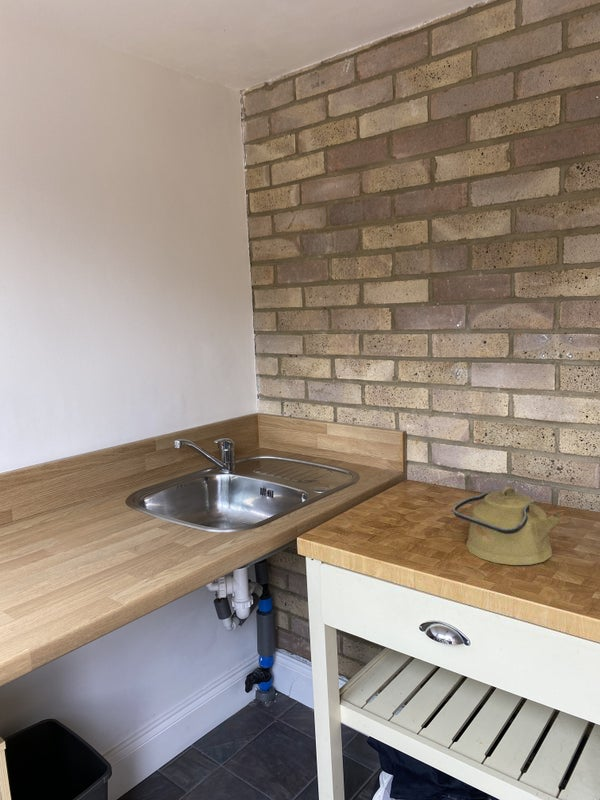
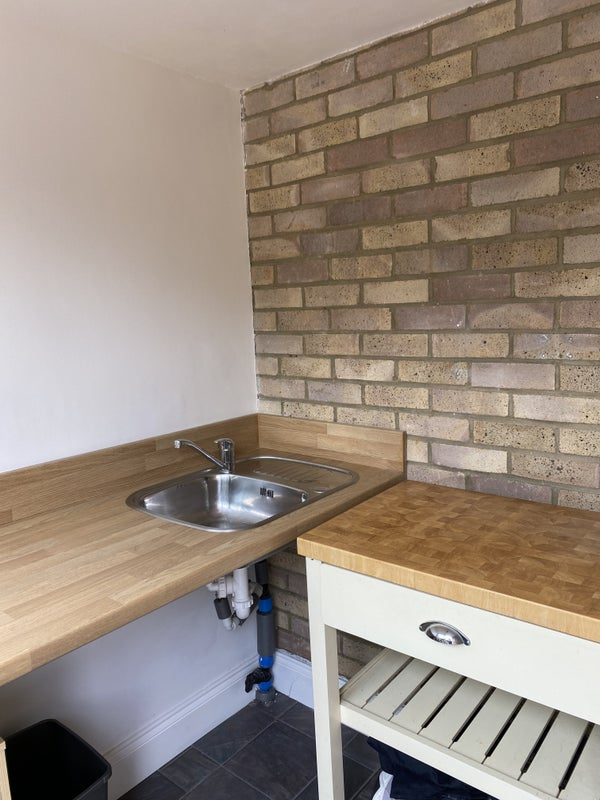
- kettle [452,486,563,566]
